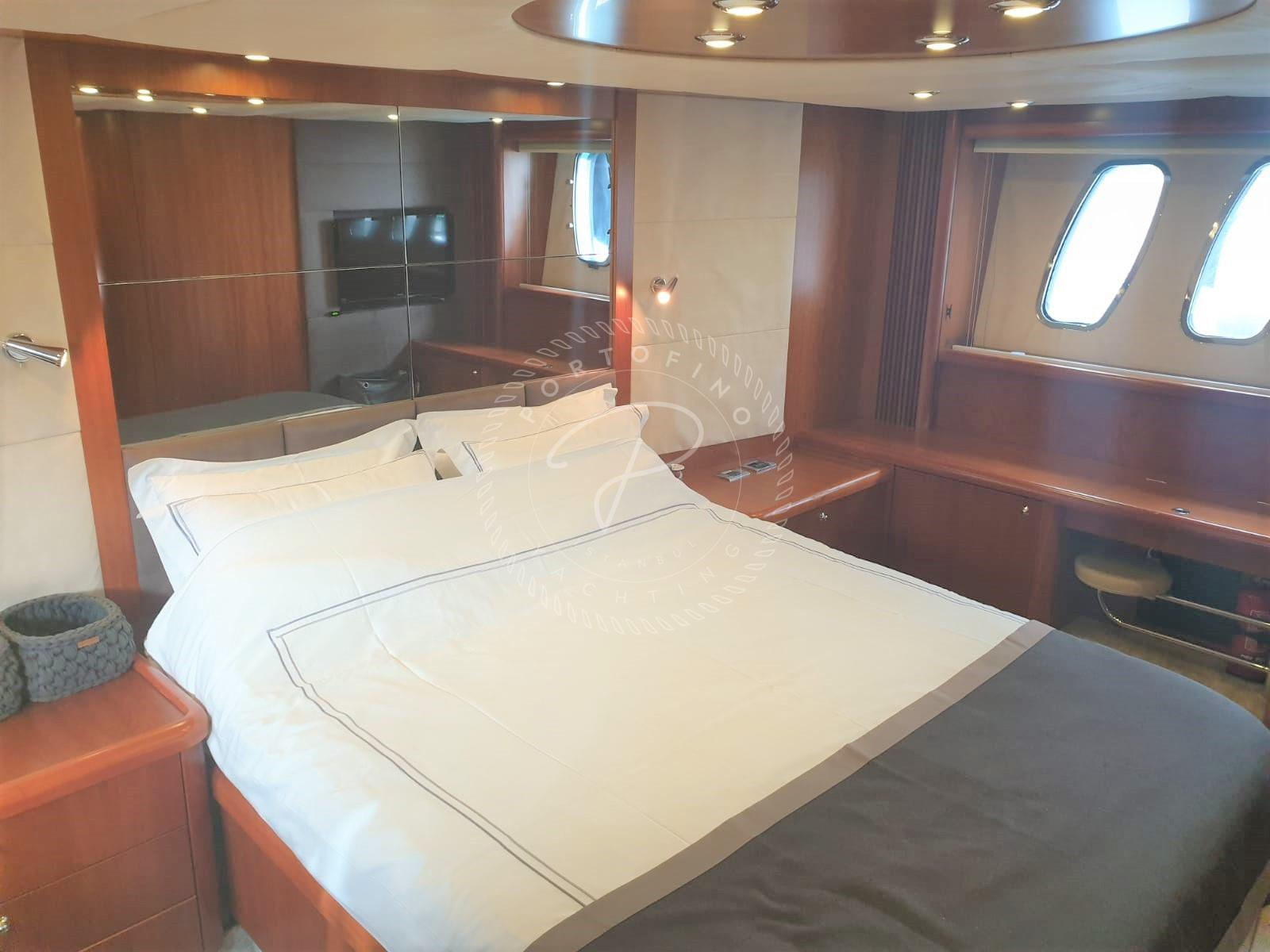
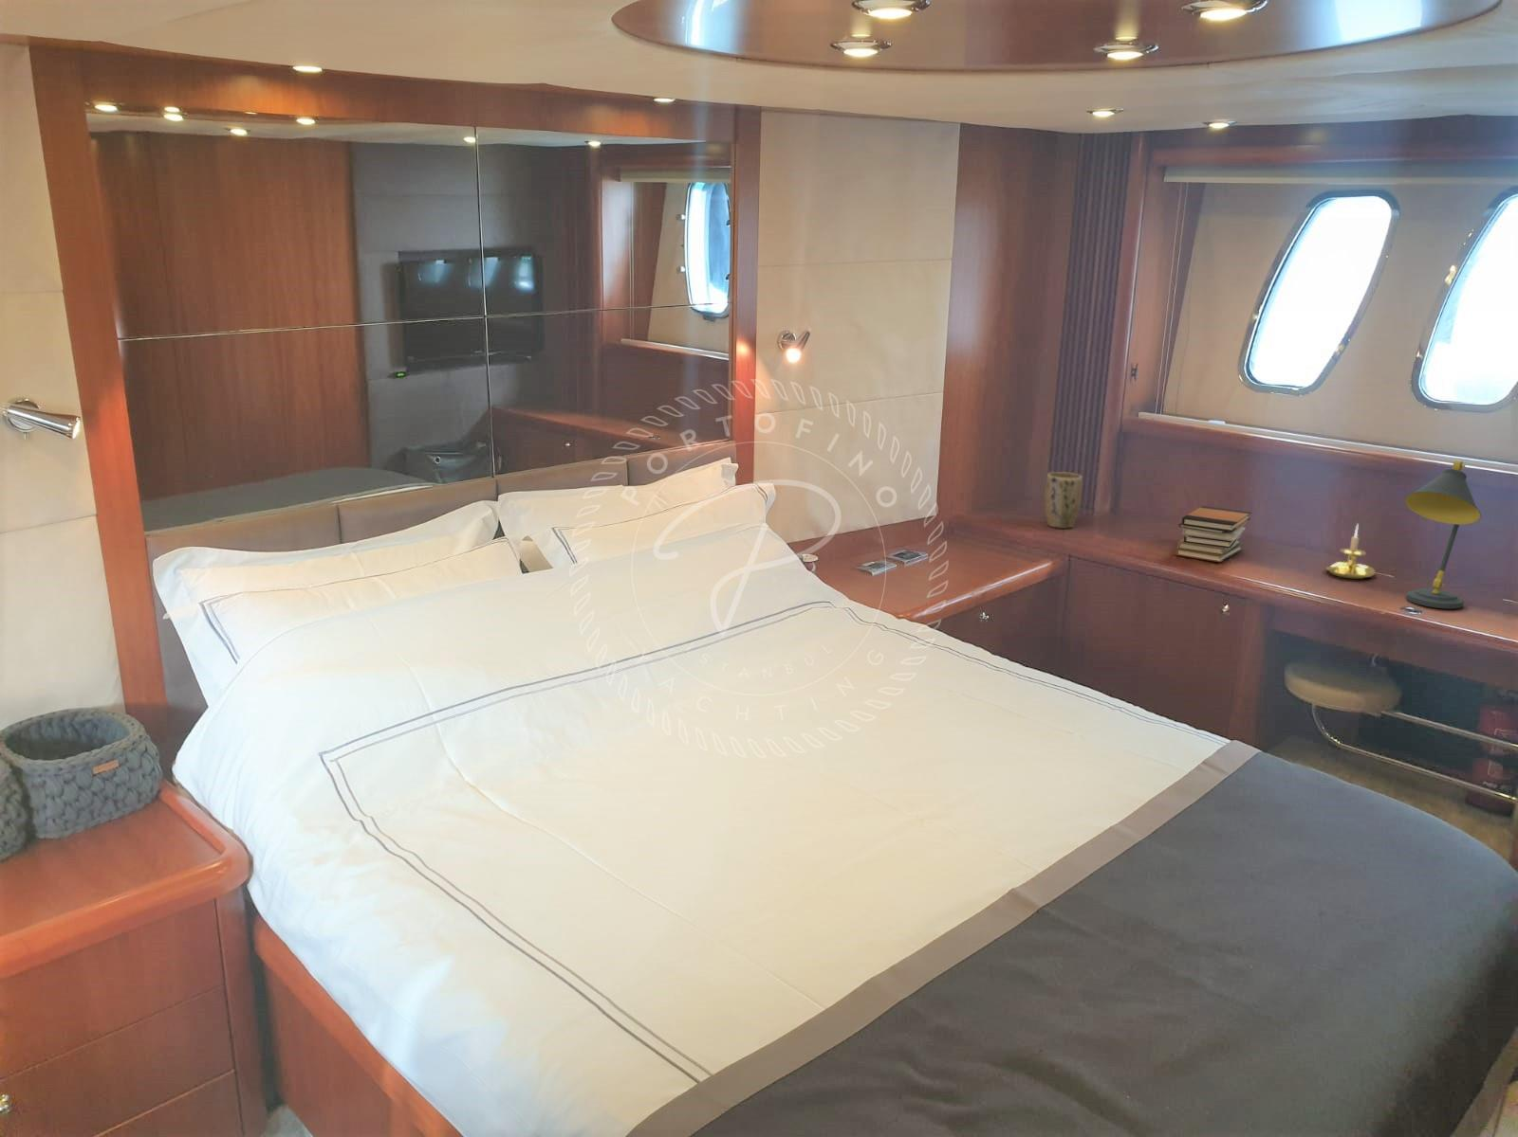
+ candle holder [1326,523,1376,580]
+ plant pot [1043,471,1083,529]
+ desk lamp [1404,460,1482,610]
+ book stack [1175,505,1253,563]
